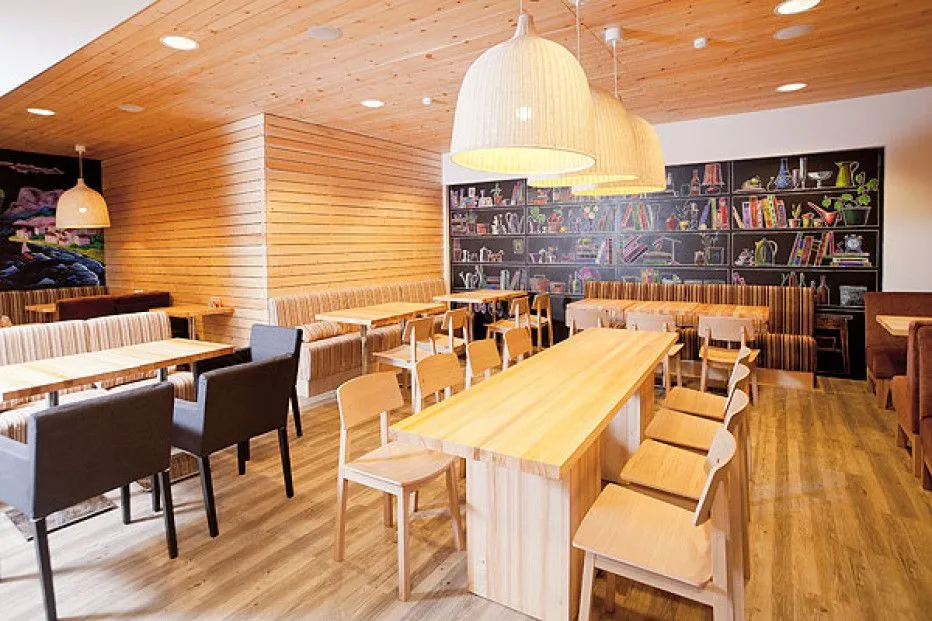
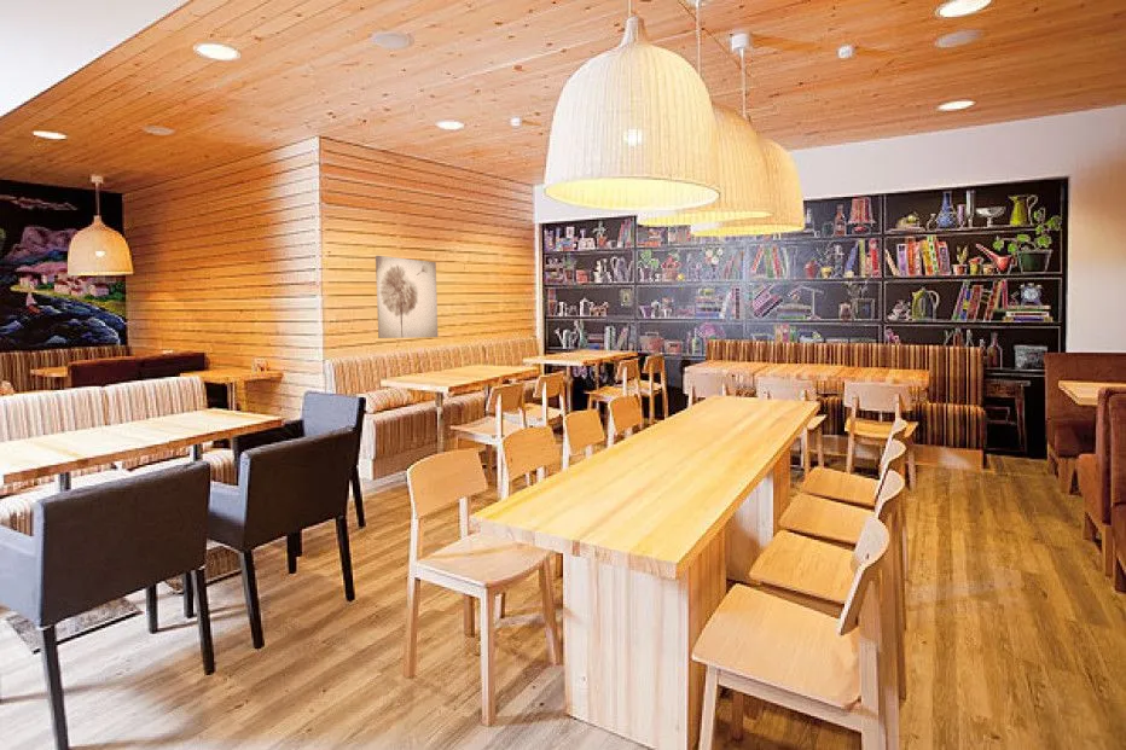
+ wall art [375,255,439,339]
